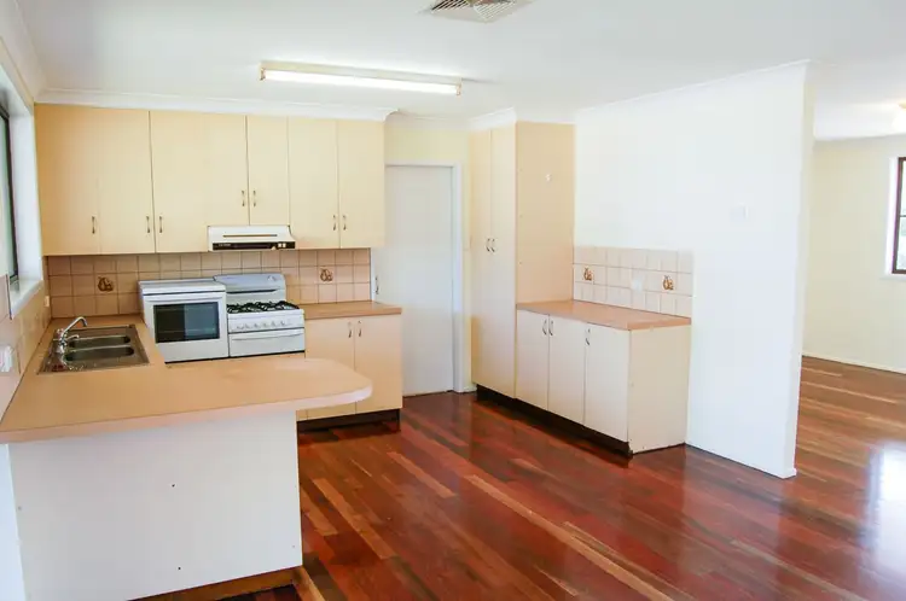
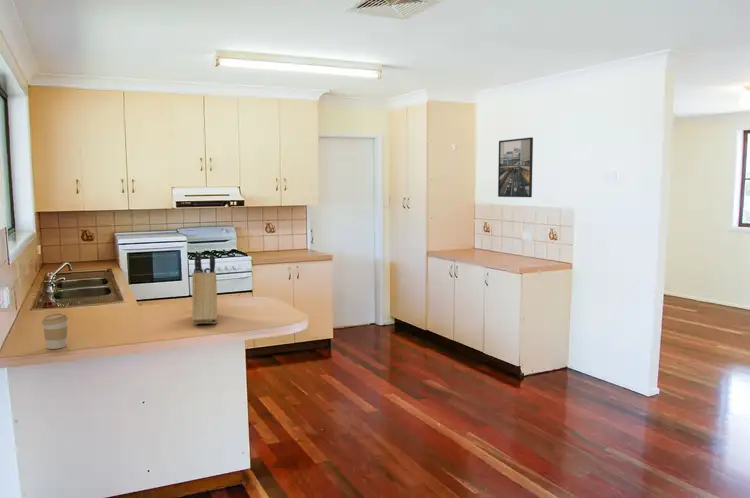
+ knife block [191,251,218,325]
+ coffee cup [41,312,69,350]
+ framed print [497,136,534,198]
